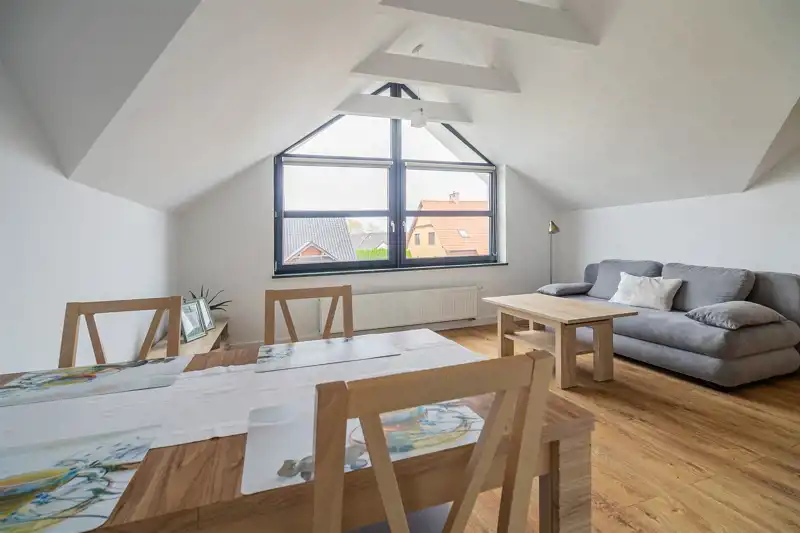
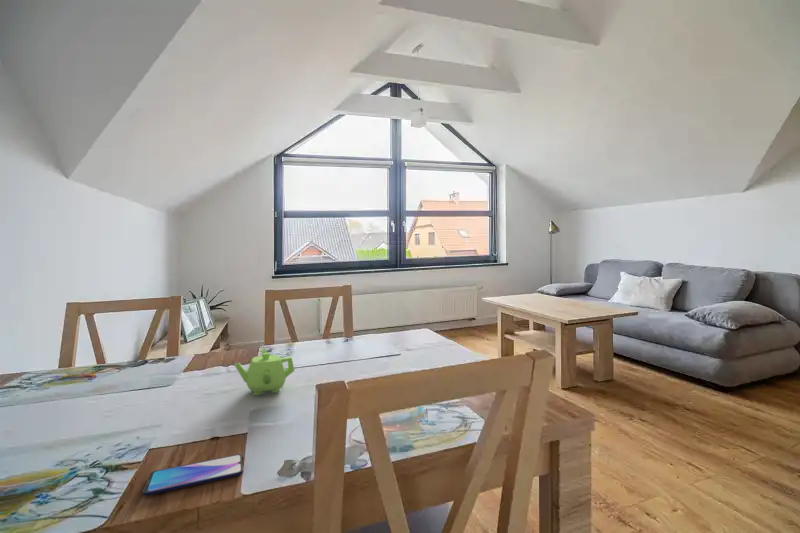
+ smartphone [142,453,244,496]
+ teapot [234,348,296,396]
